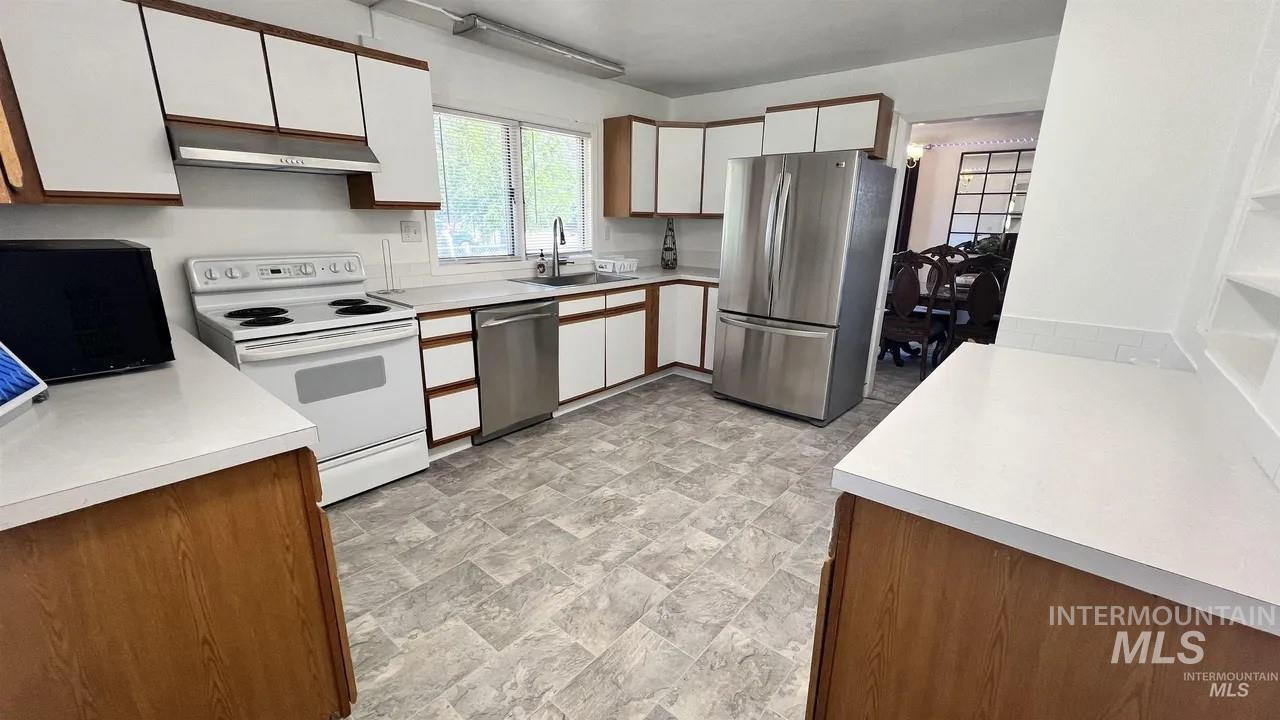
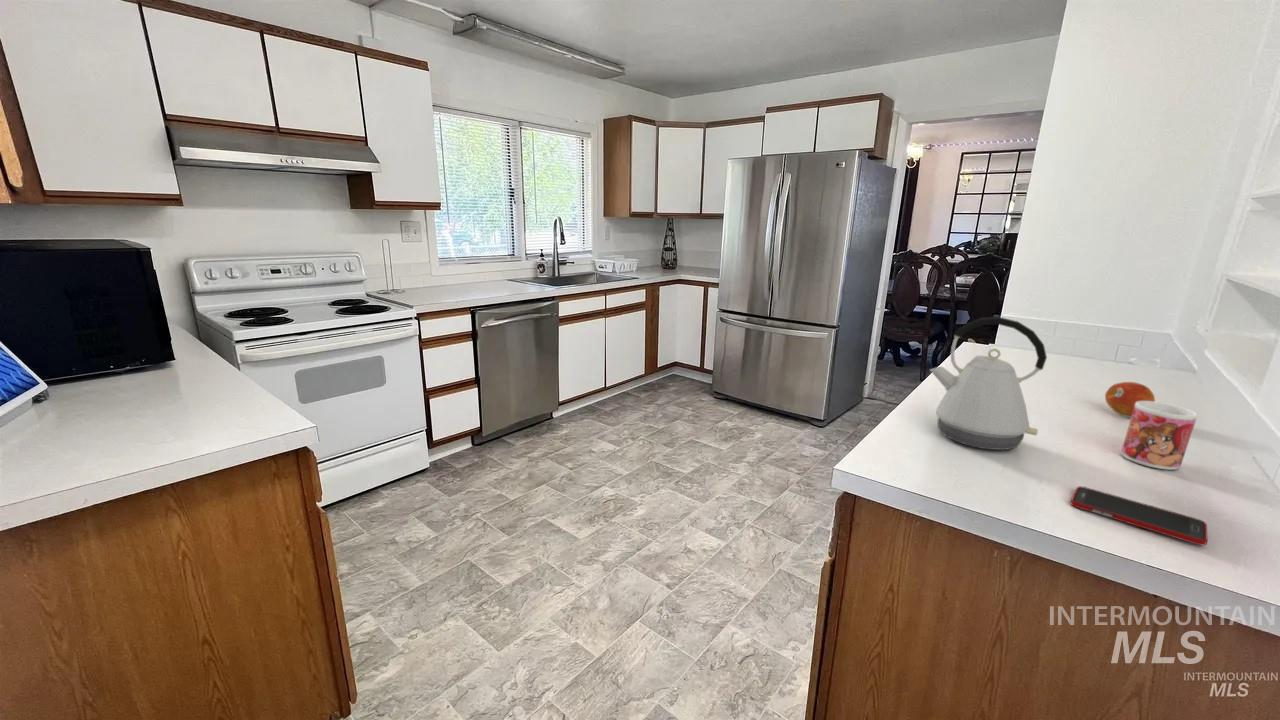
+ fruit [1104,381,1156,418]
+ cell phone [1070,485,1209,546]
+ kettle [929,316,1048,451]
+ mug [1120,401,1199,471]
